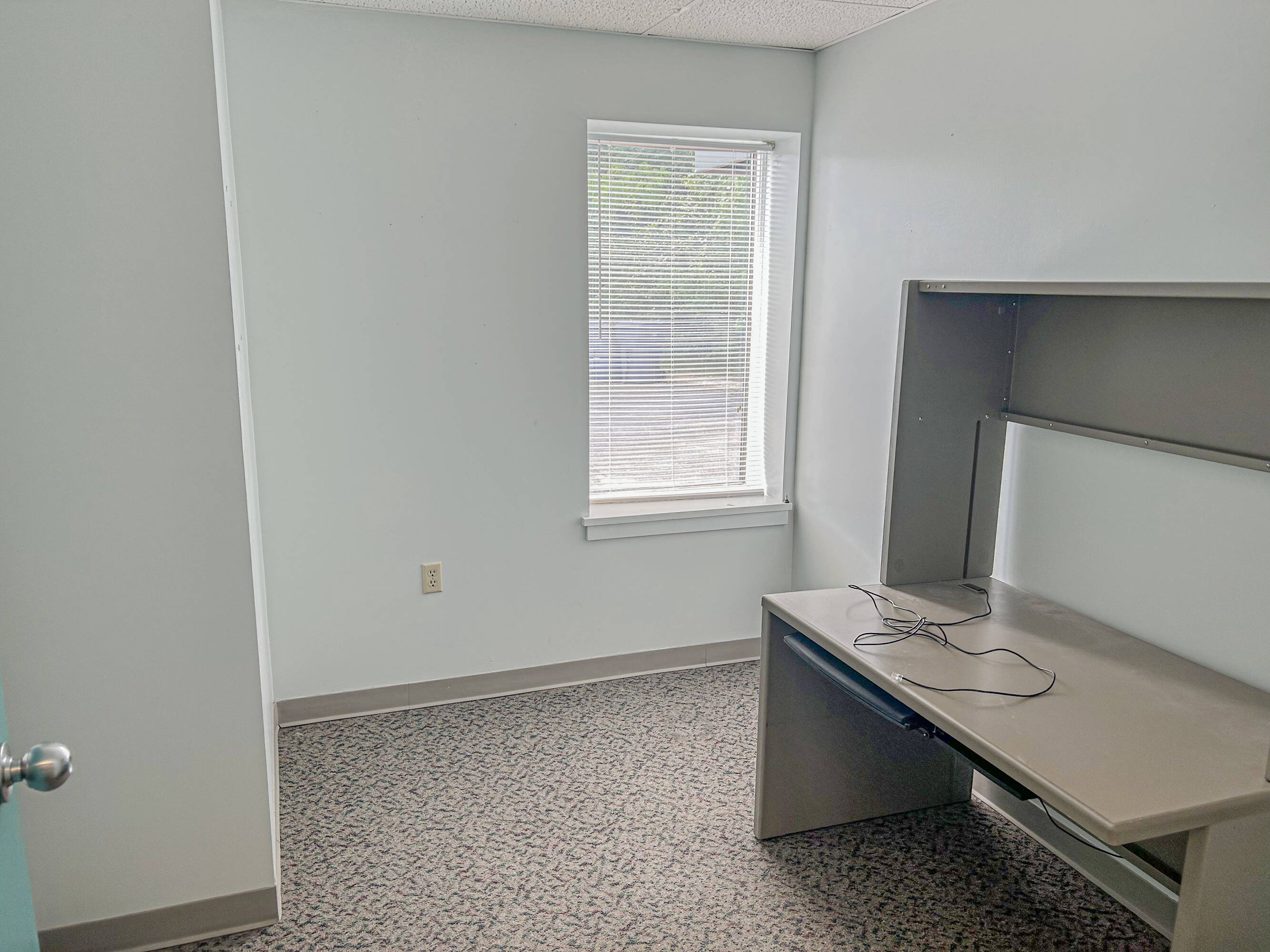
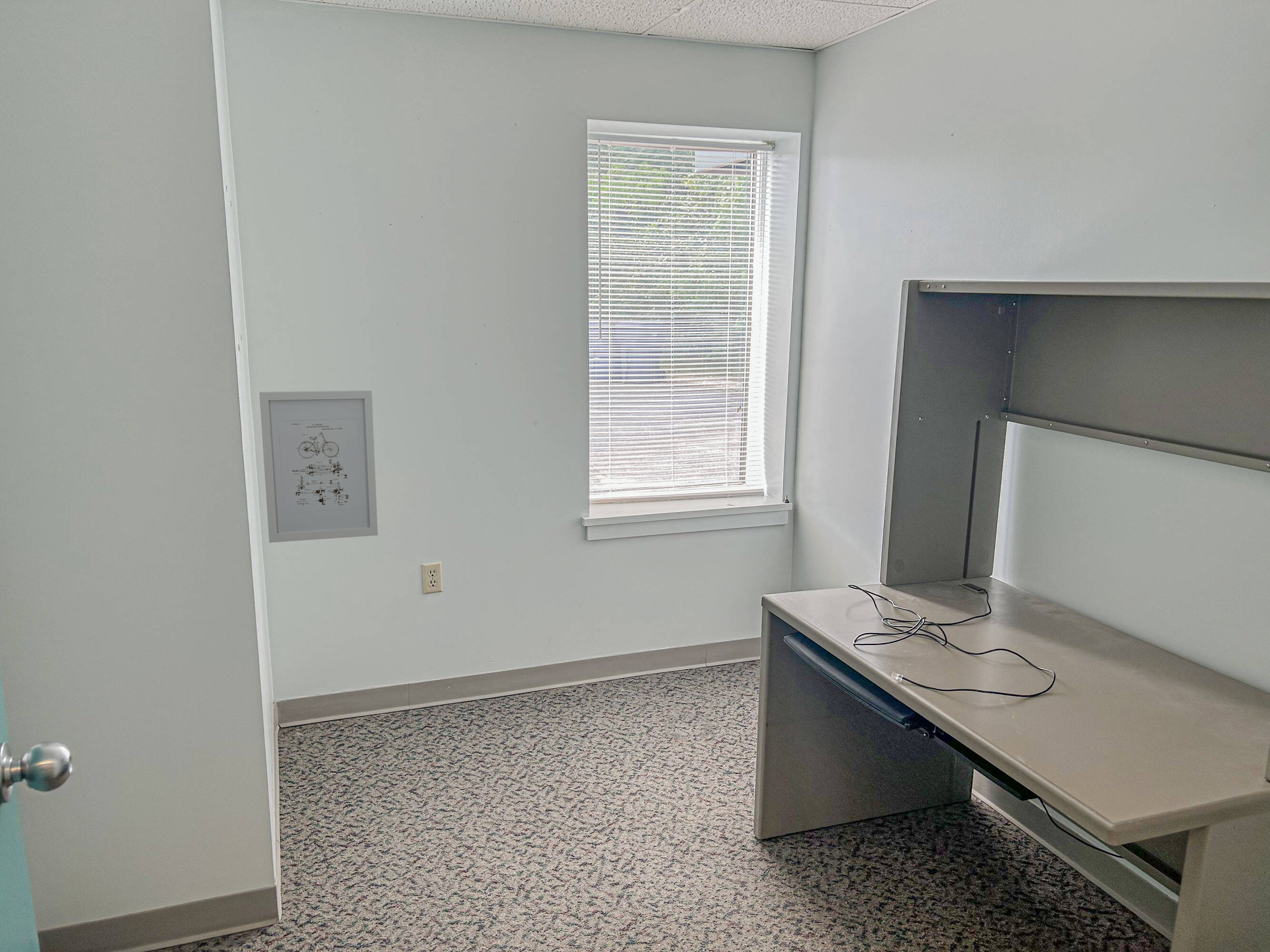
+ wall art [259,389,378,543]
